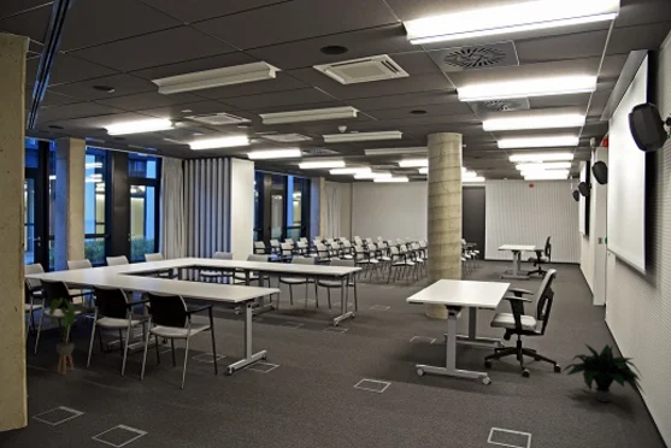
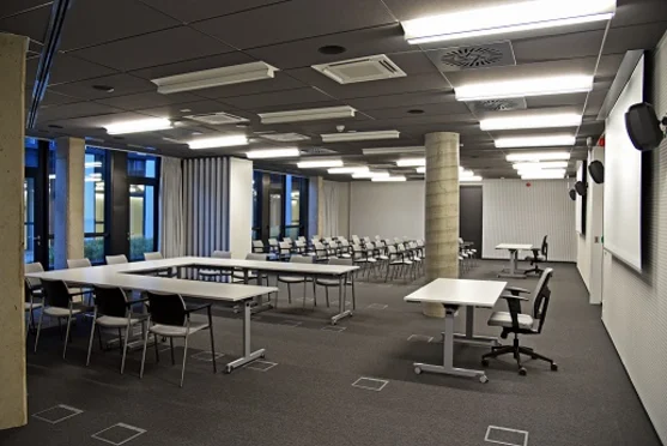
- house plant [42,295,98,376]
- potted plant [560,342,647,403]
